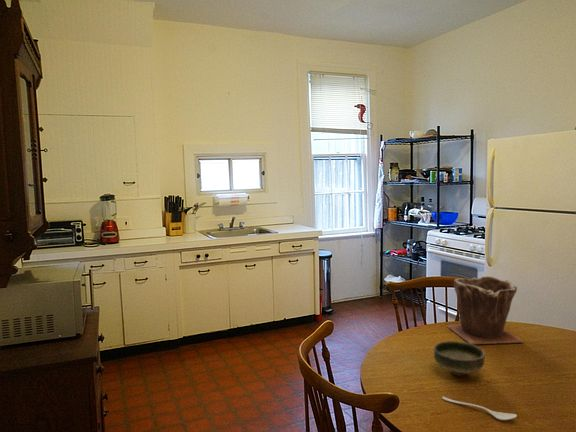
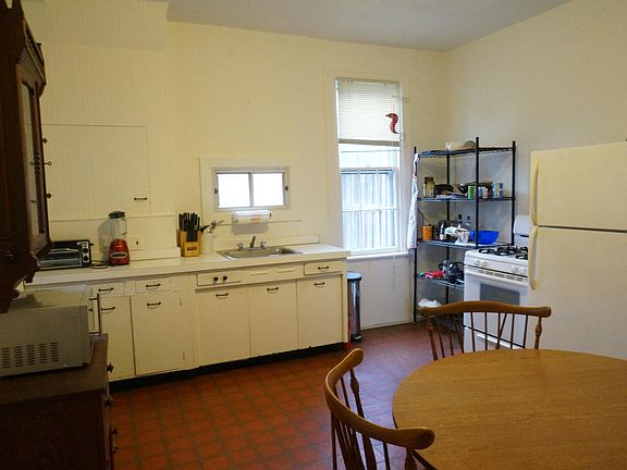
- spoon [441,396,518,421]
- bowl [433,340,486,377]
- plant pot [446,275,524,345]
